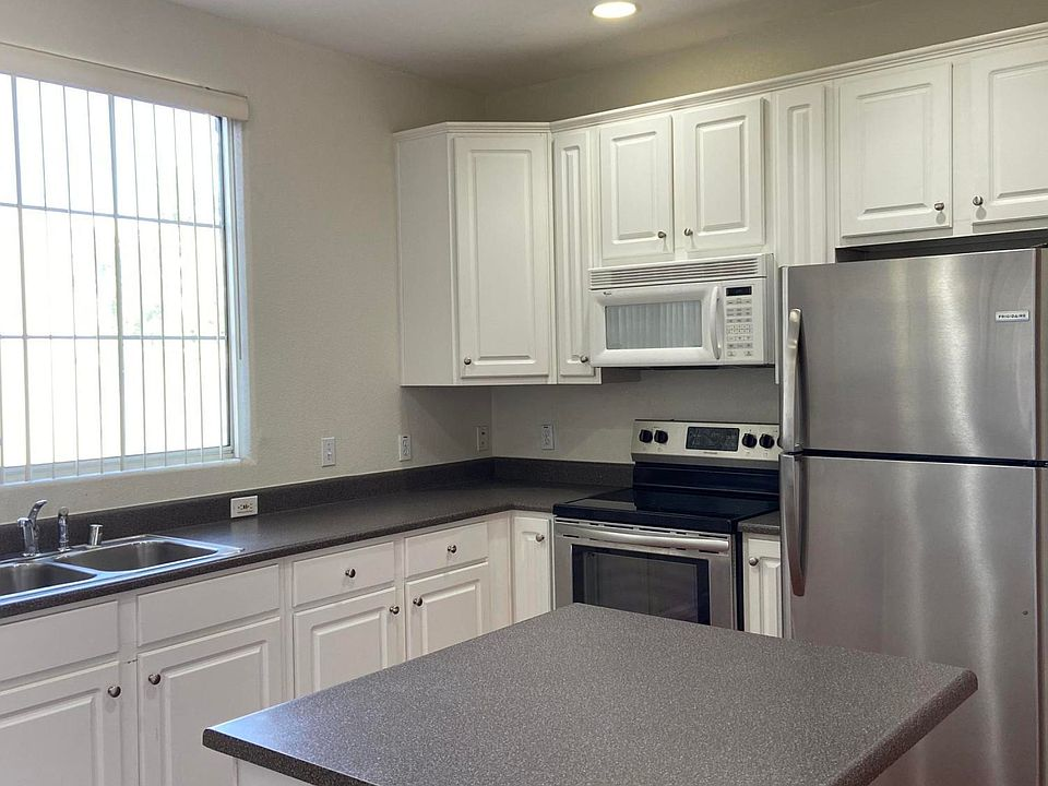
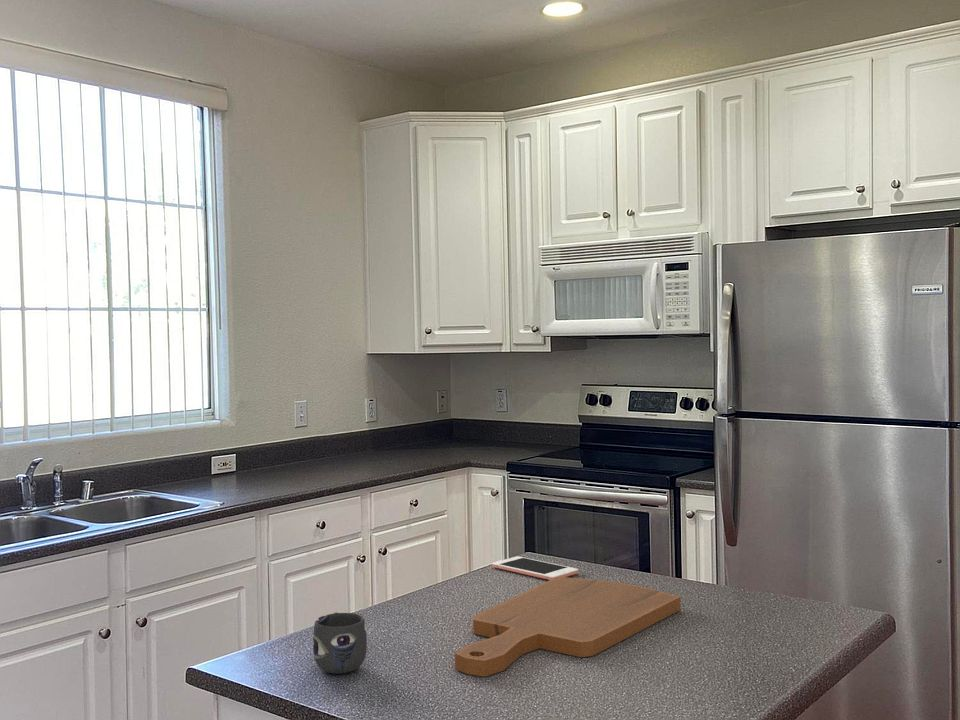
+ cutting board [454,577,682,678]
+ mug [312,611,368,674]
+ cell phone [491,556,579,581]
